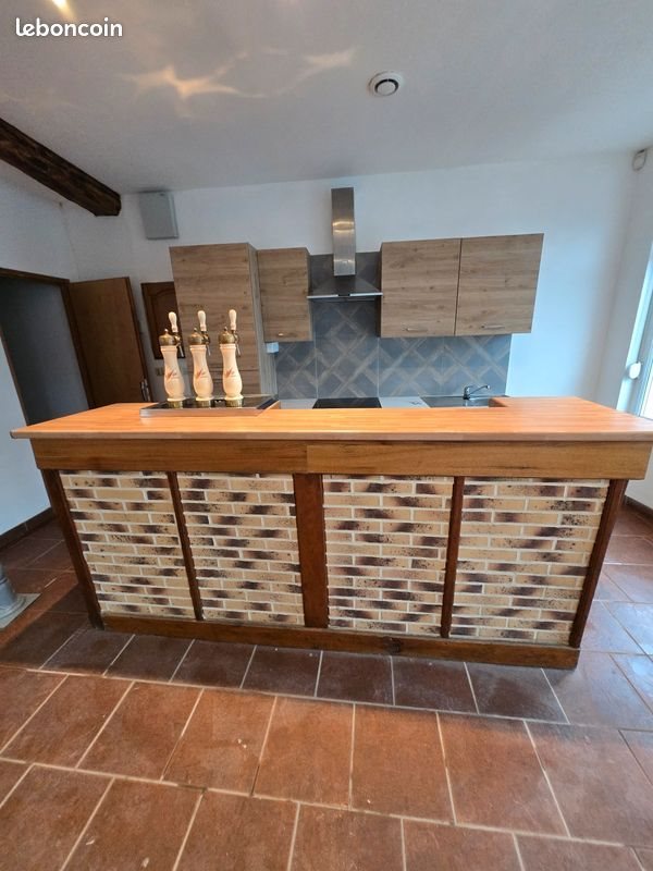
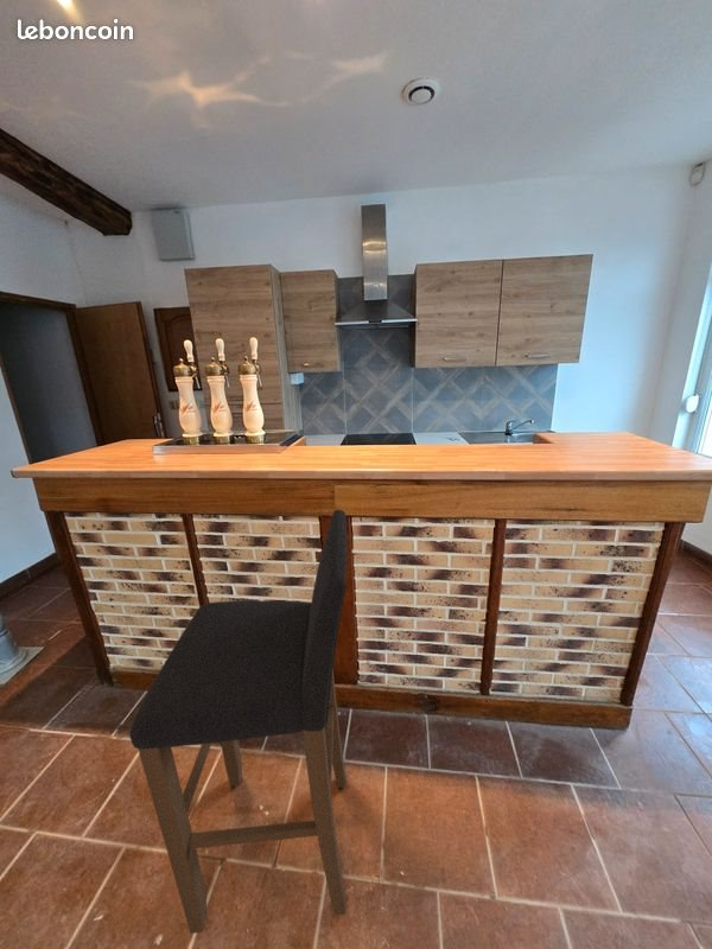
+ bar stool [128,509,348,935]
